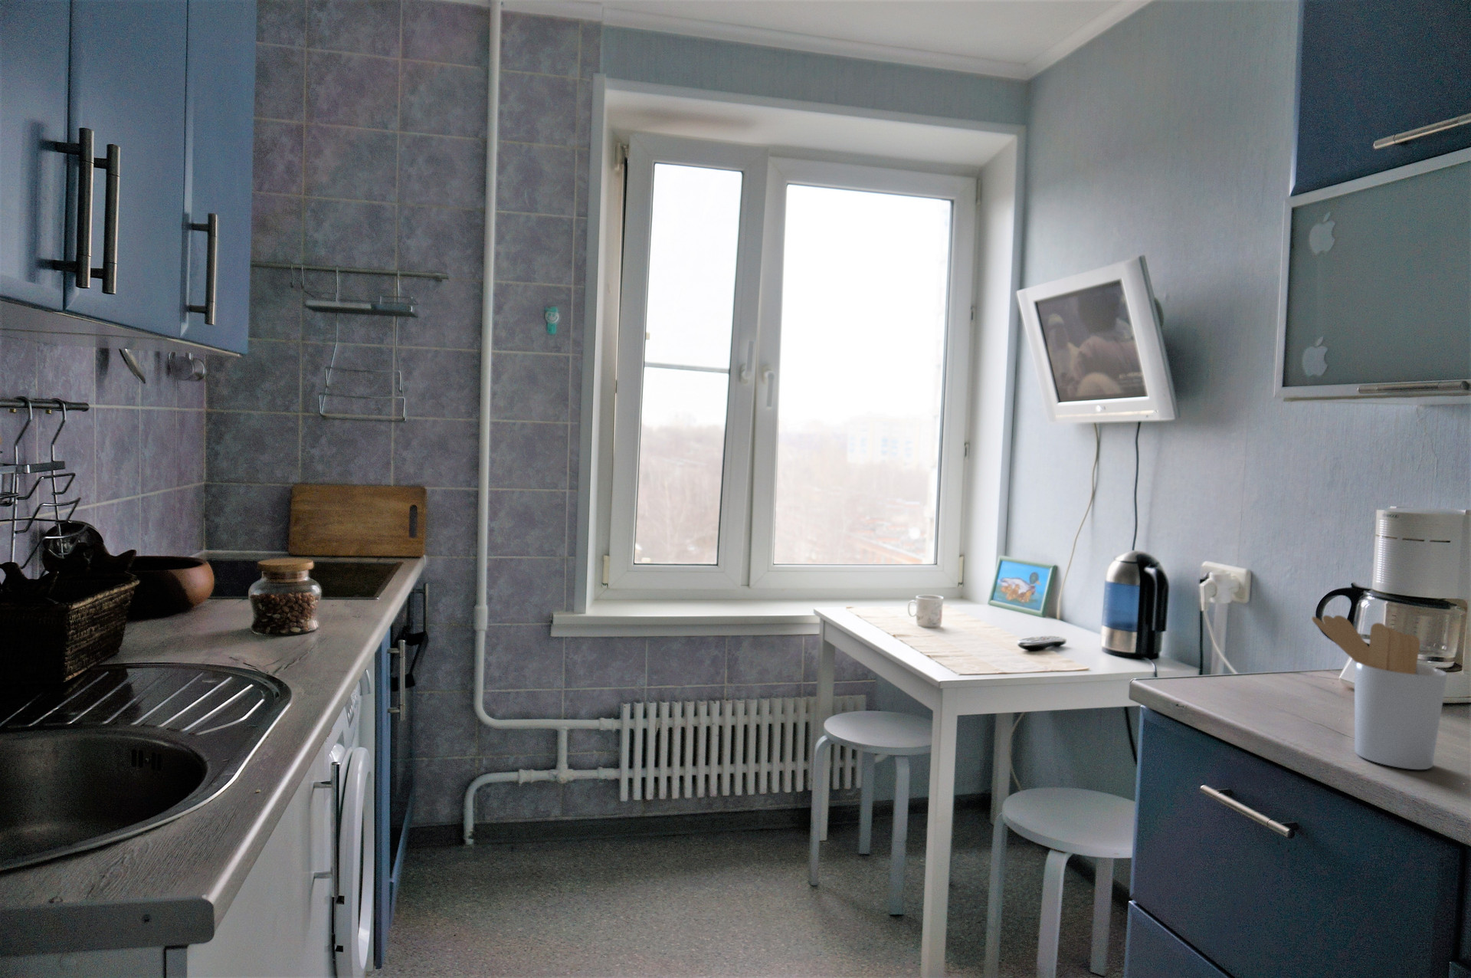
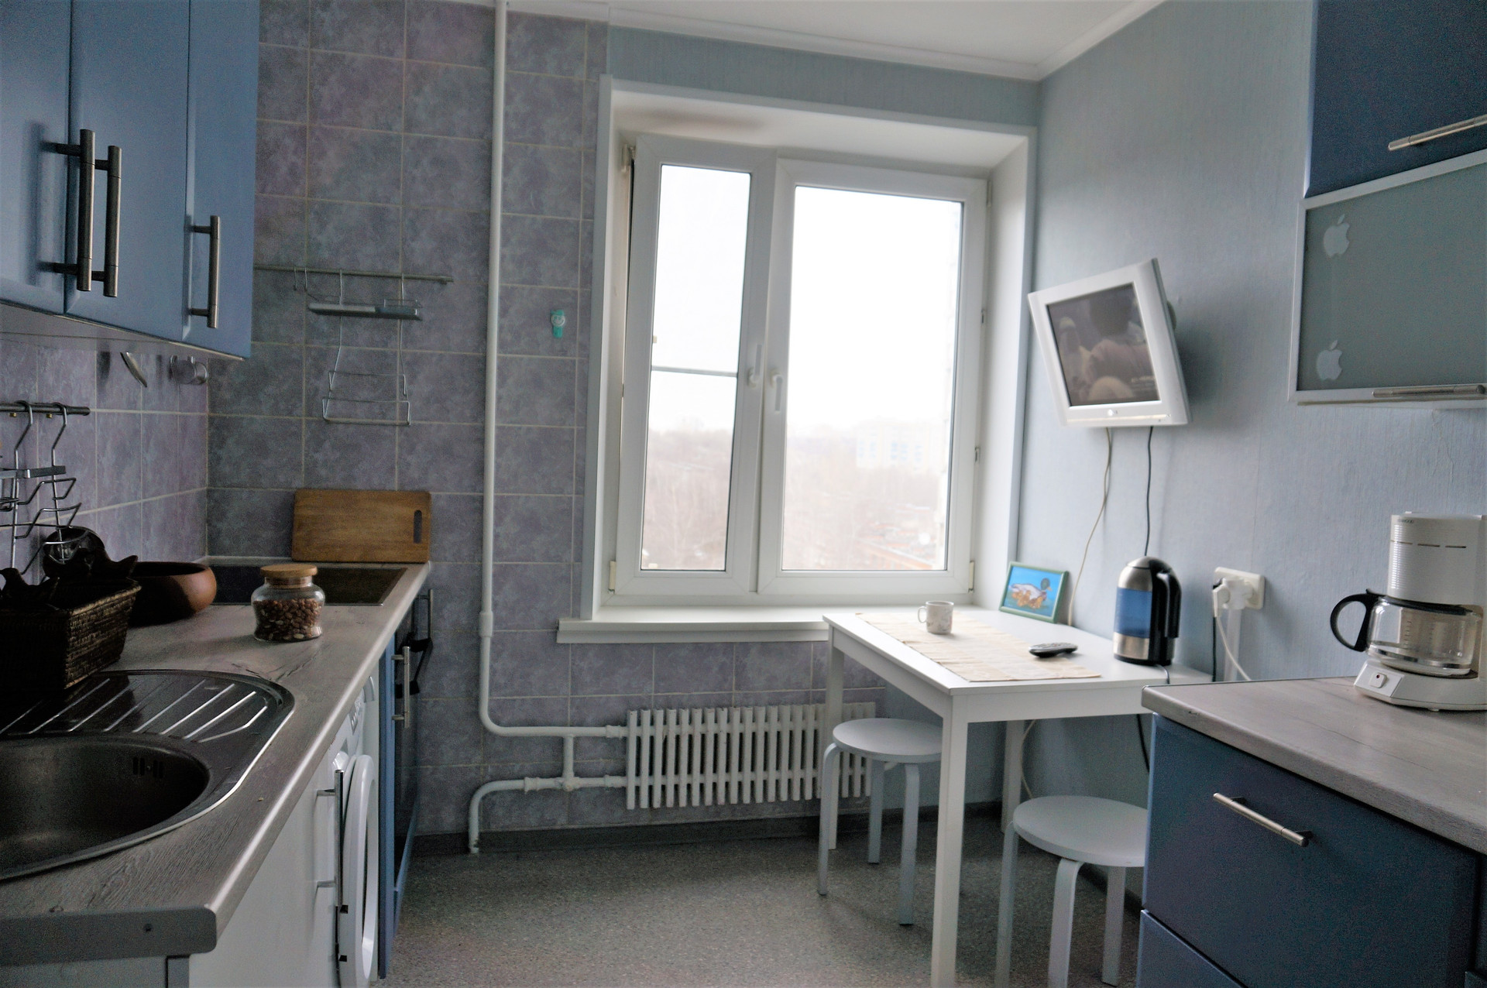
- utensil holder [1311,615,1448,771]
